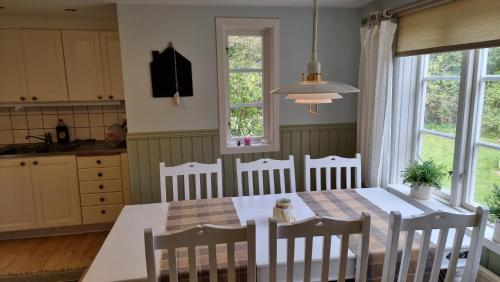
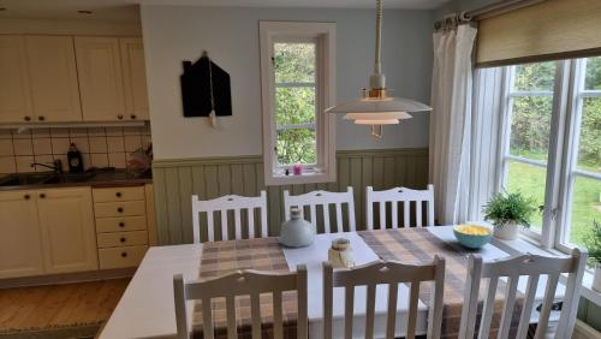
+ cereal bowl [452,224,494,250]
+ bottle [278,207,315,249]
